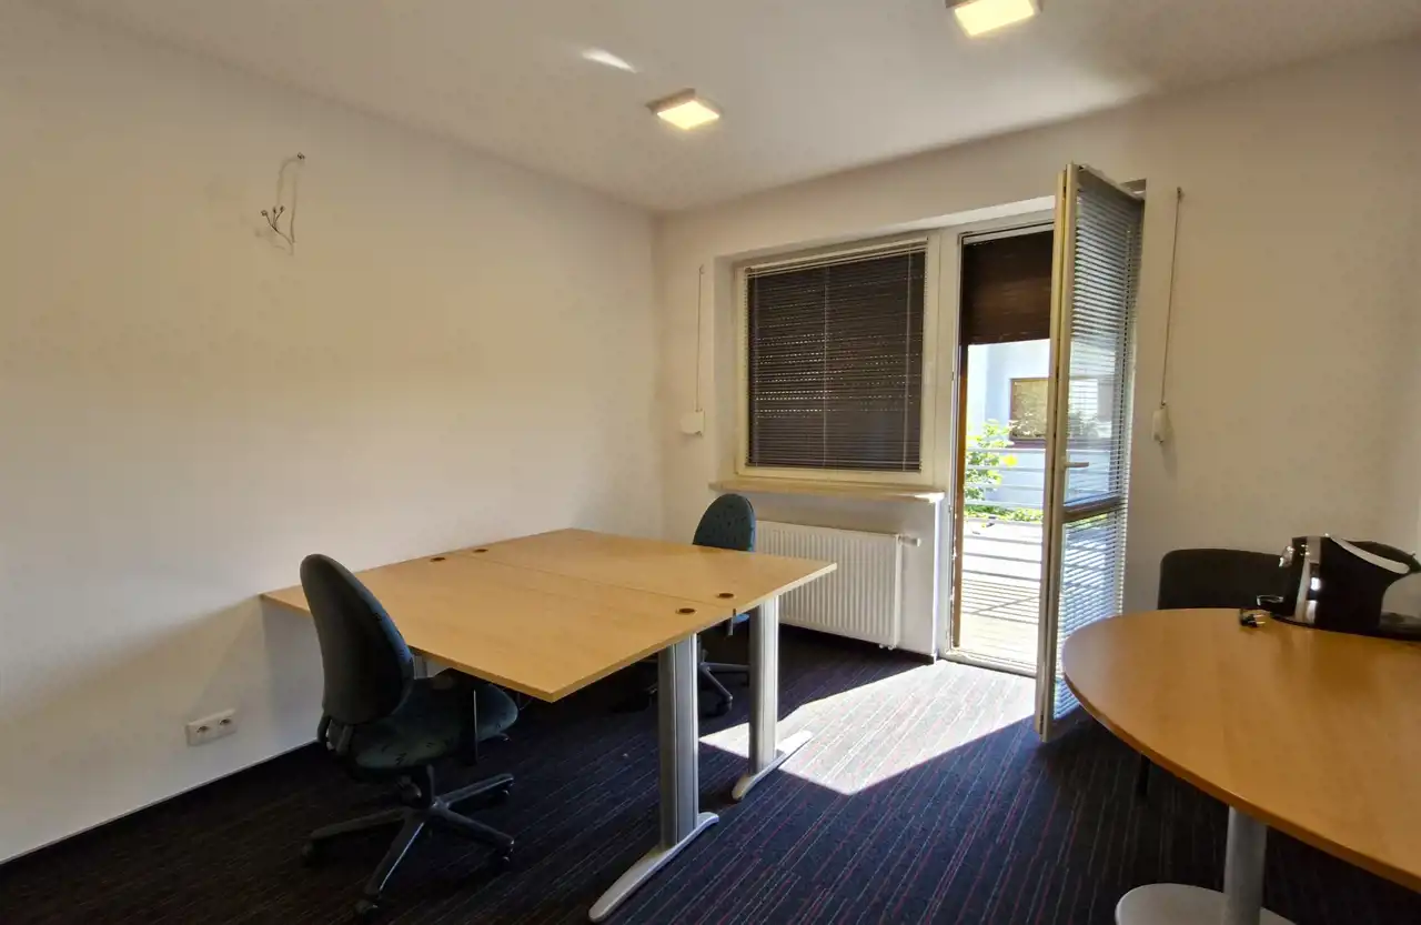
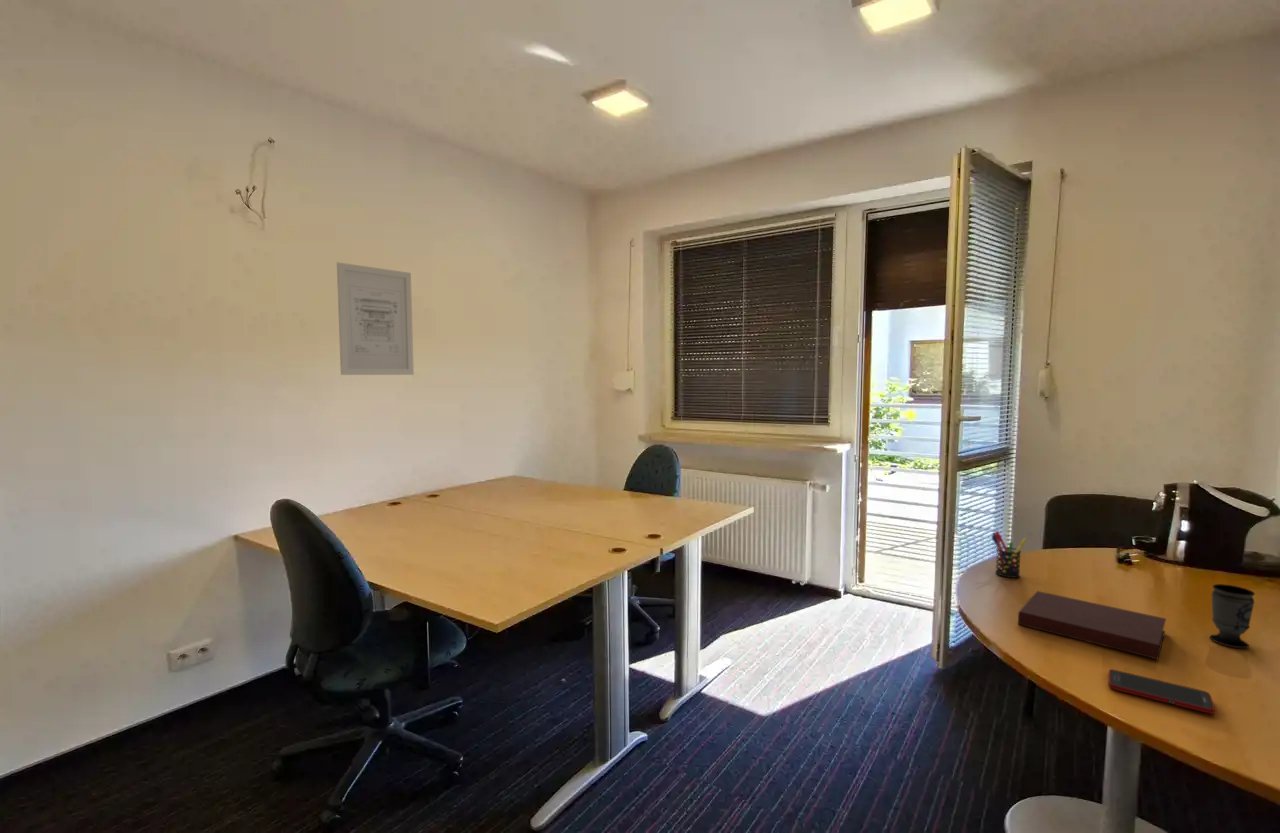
+ cell phone [1108,668,1216,715]
+ pen holder [990,530,1028,579]
+ notebook [1017,590,1167,661]
+ cup [1209,583,1256,649]
+ wall art [336,261,415,376]
